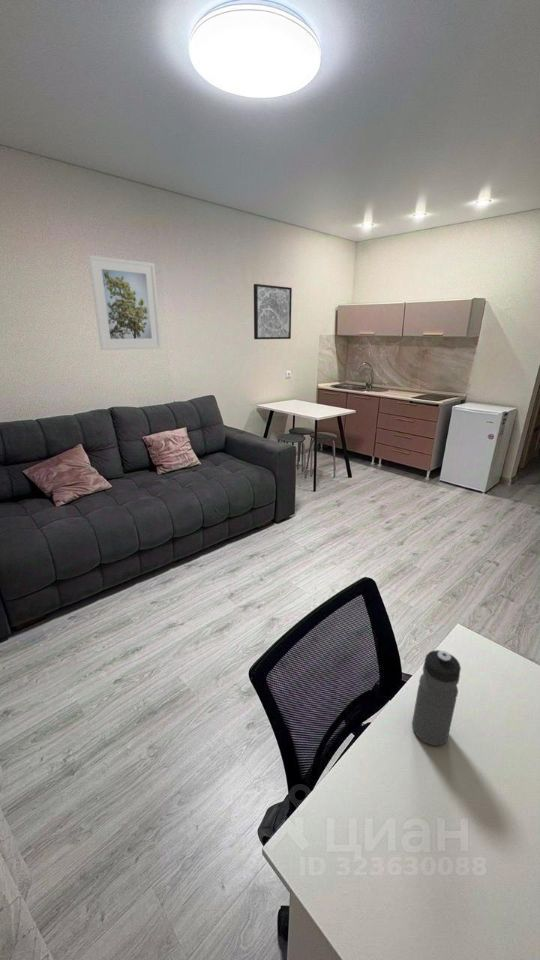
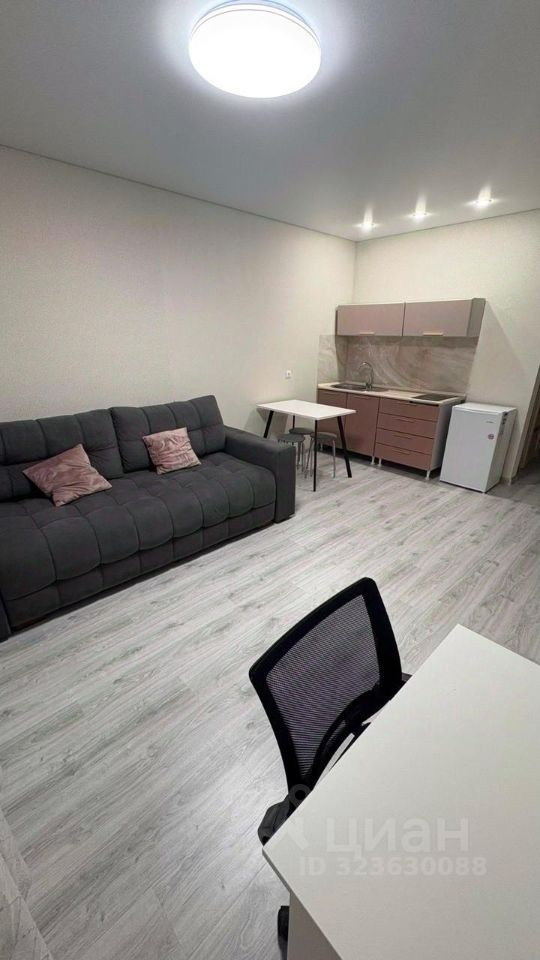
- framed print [87,254,163,351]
- water bottle [411,649,462,747]
- wall art [253,283,293,340]
